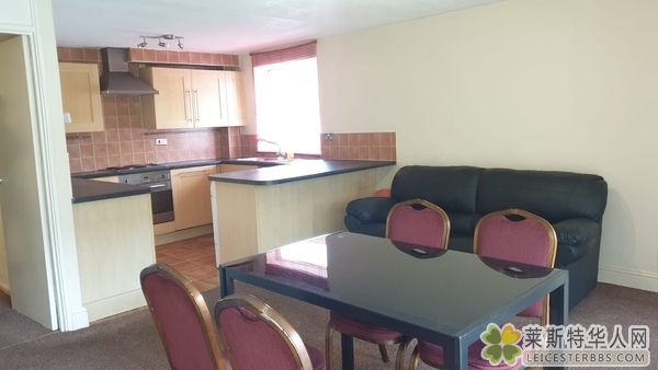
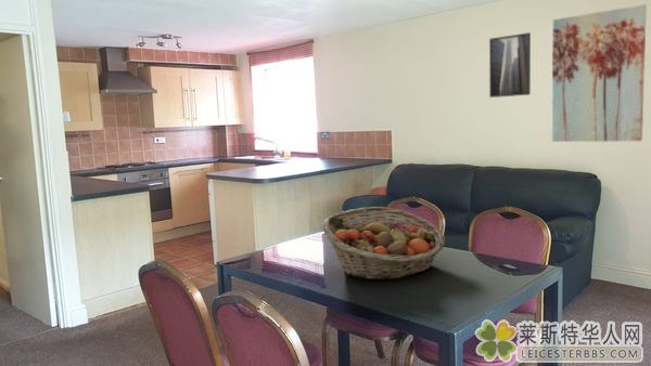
+ fruit basket [321,206,446,280]
+ wall art [550,3,648,143]
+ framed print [488,31,532,99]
